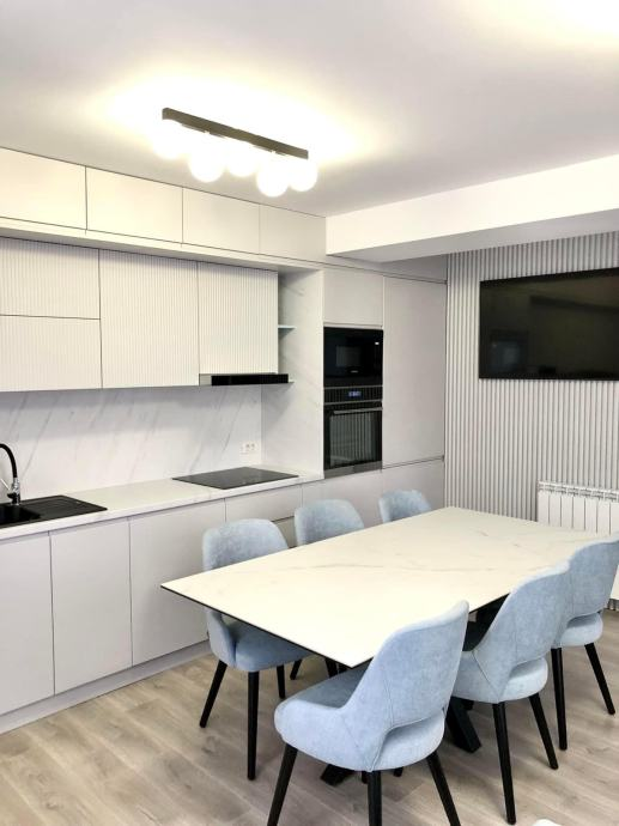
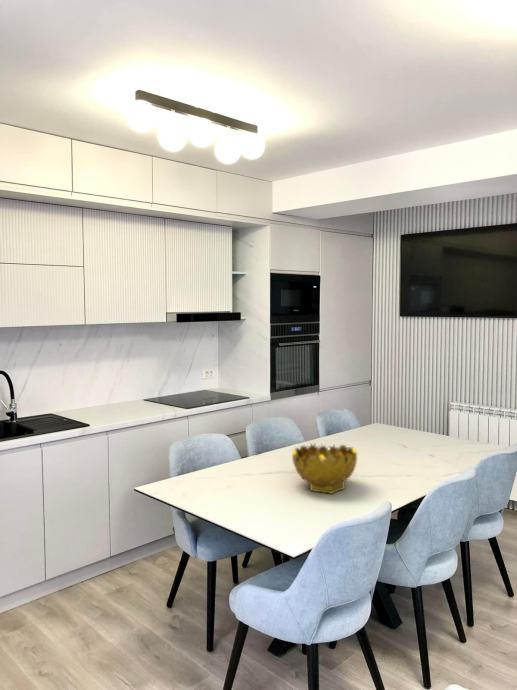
+ decorative bowl [291,442,358,495]
